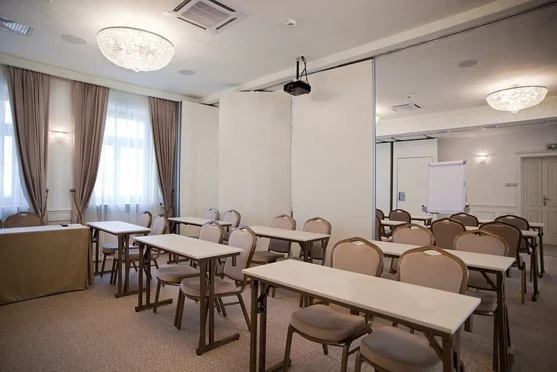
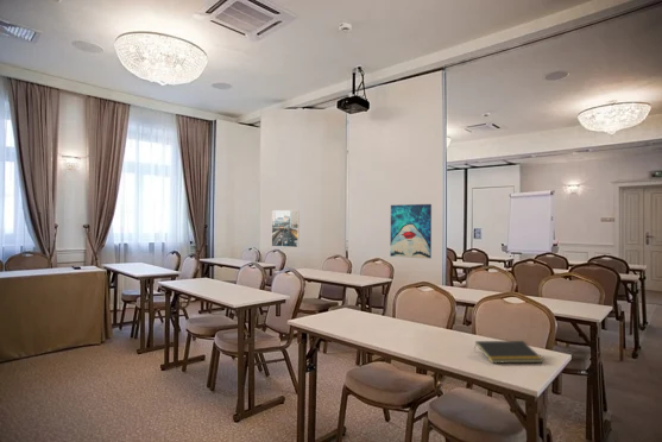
+ notepad [473,340,544,365]
+ wall art [389,203,433,260]
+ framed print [271,209,301,248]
